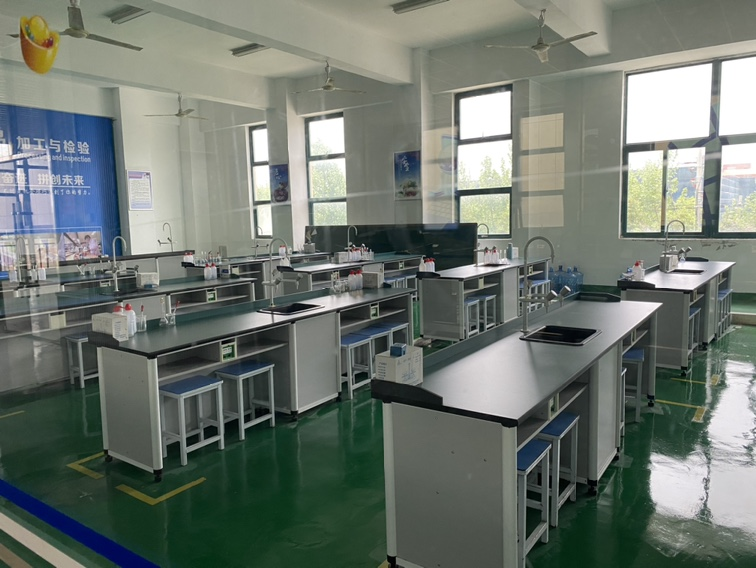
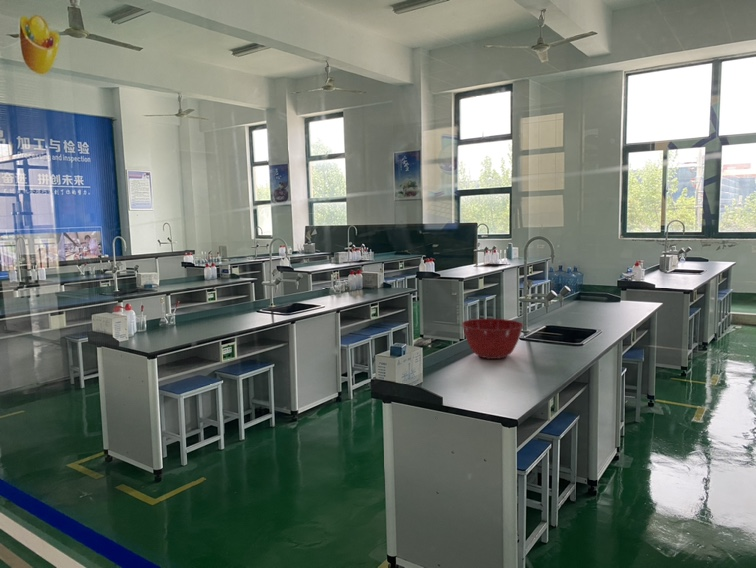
+ mixing bowl [461,318,524,360]
